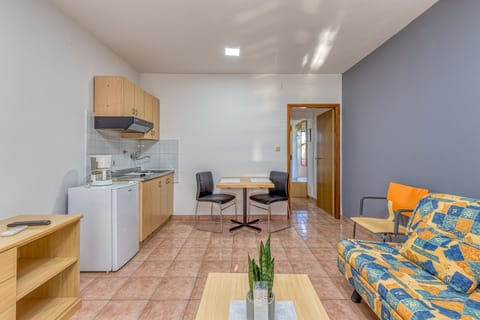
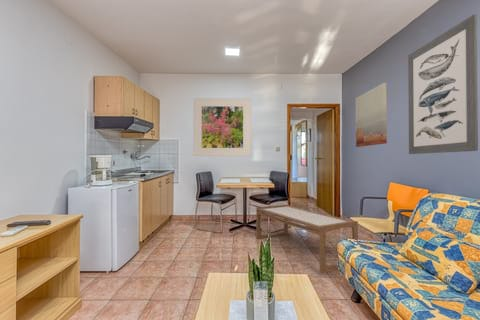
+ wall art [355,82,388,148]
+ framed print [193,97,252,157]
+ wall art [407,13,479,155]
+ coffee table [255,204,359,275]
